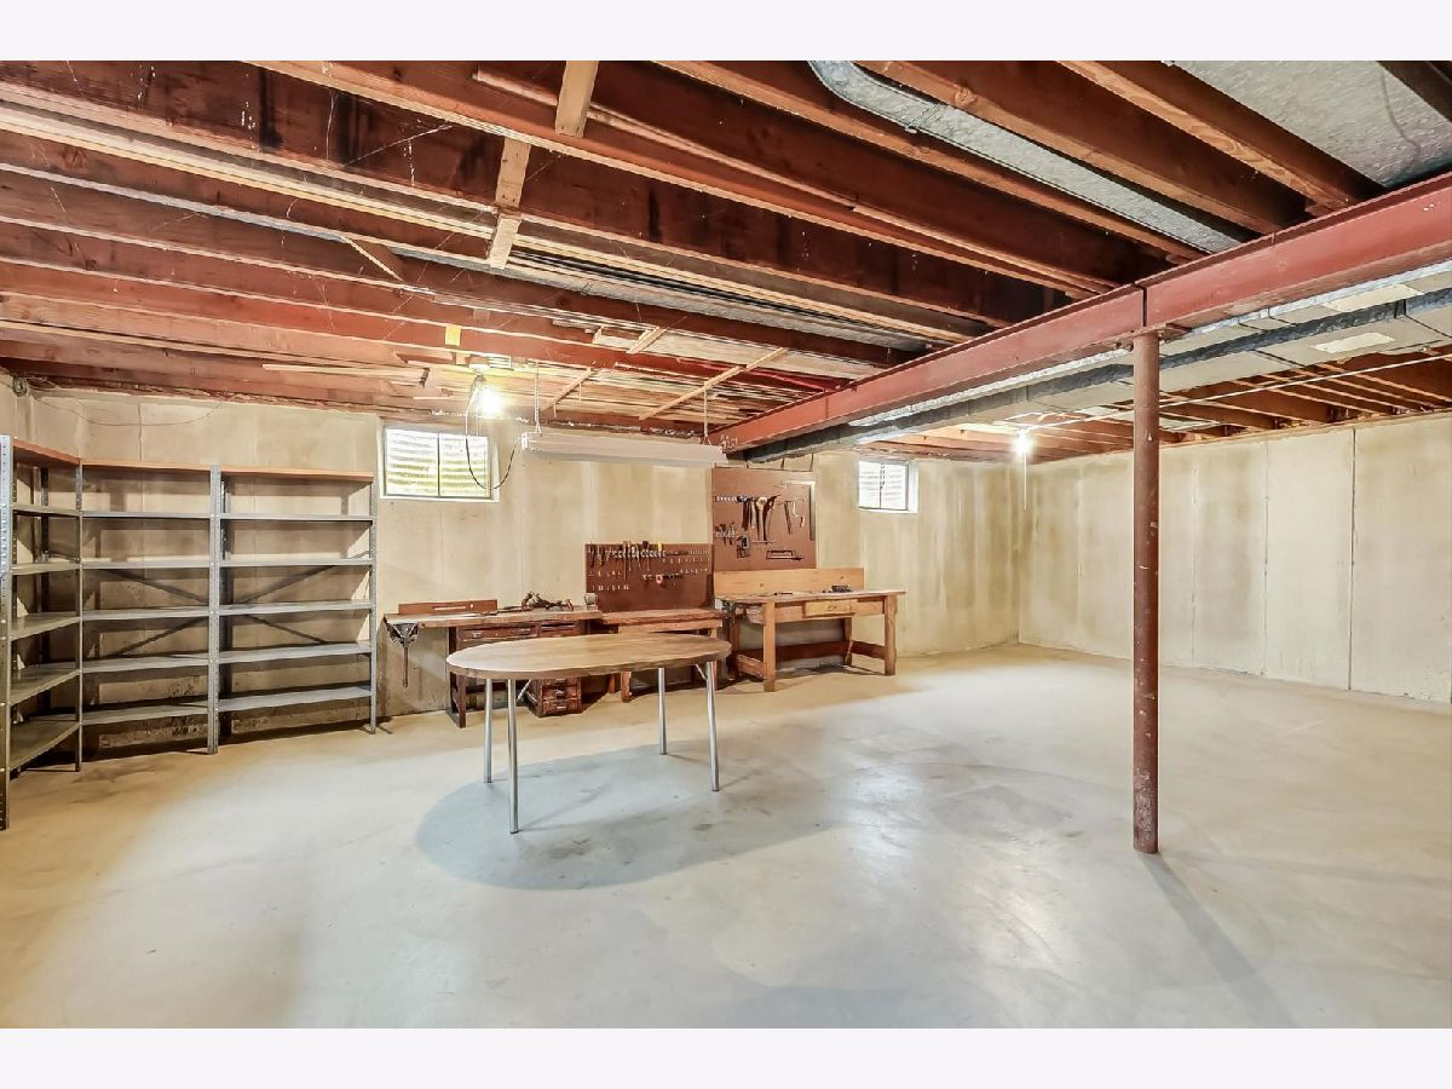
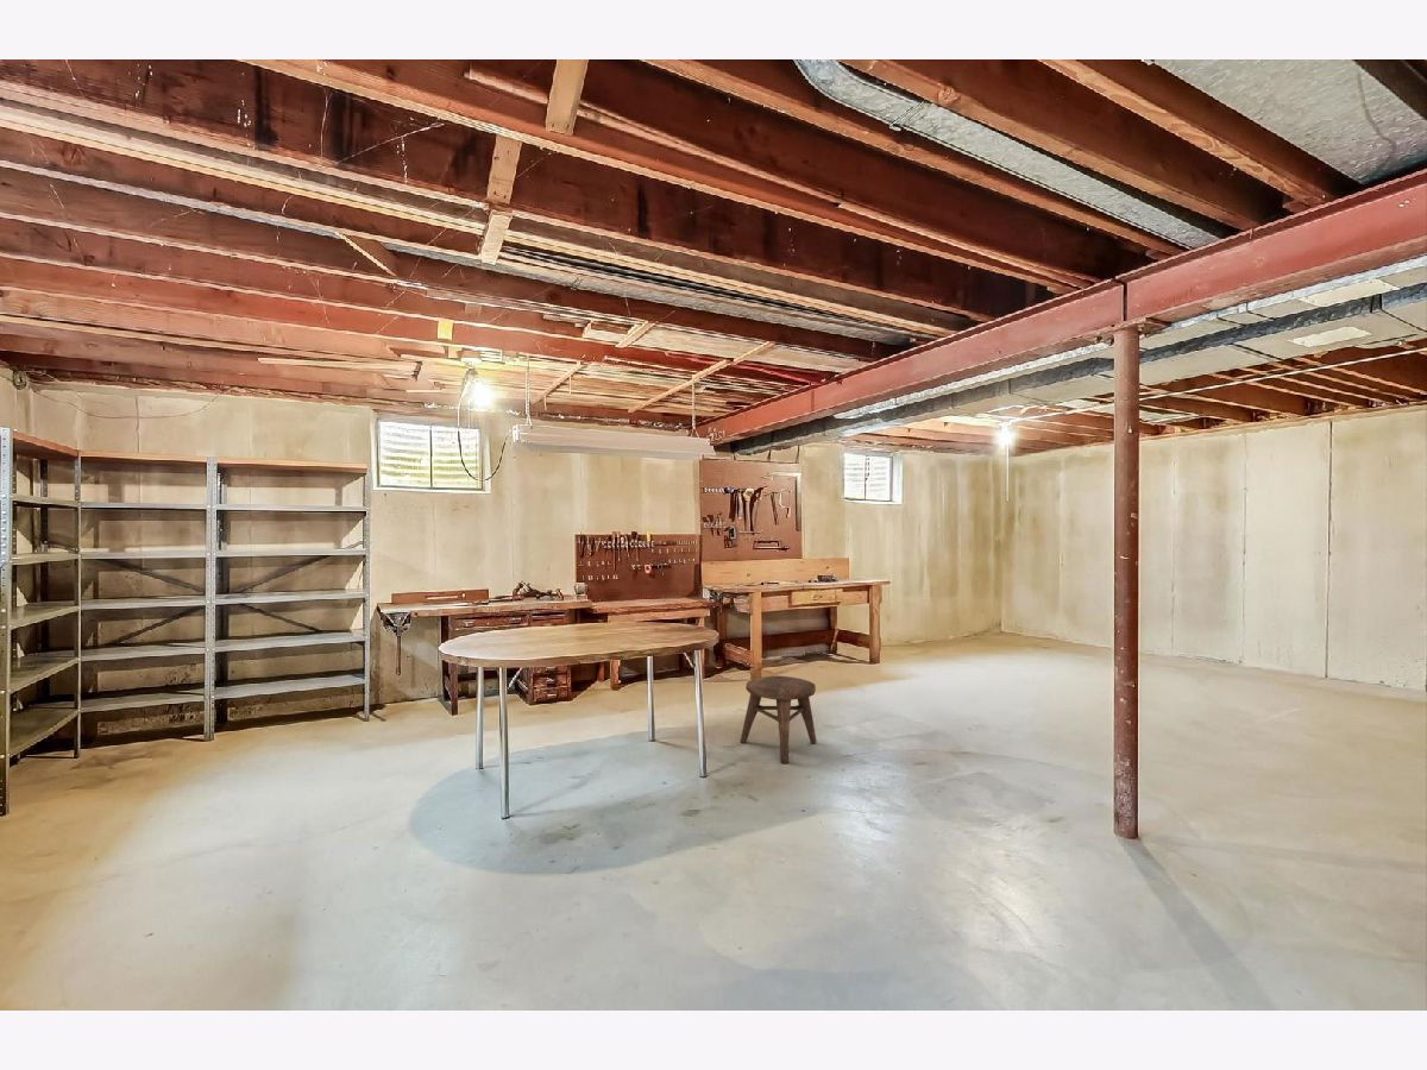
+ stool [740,674,818,764]
